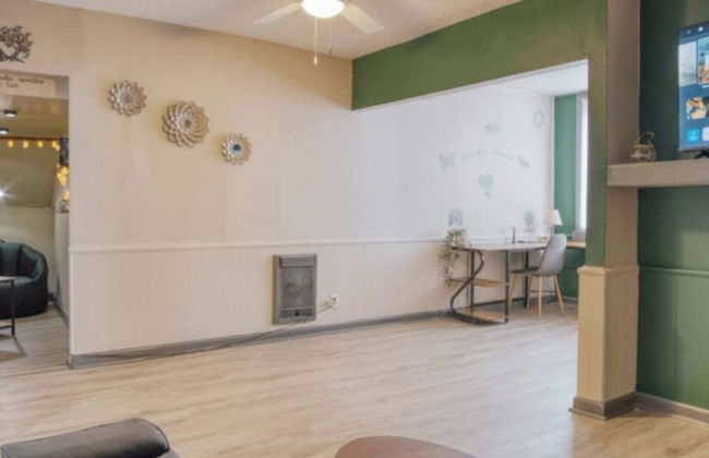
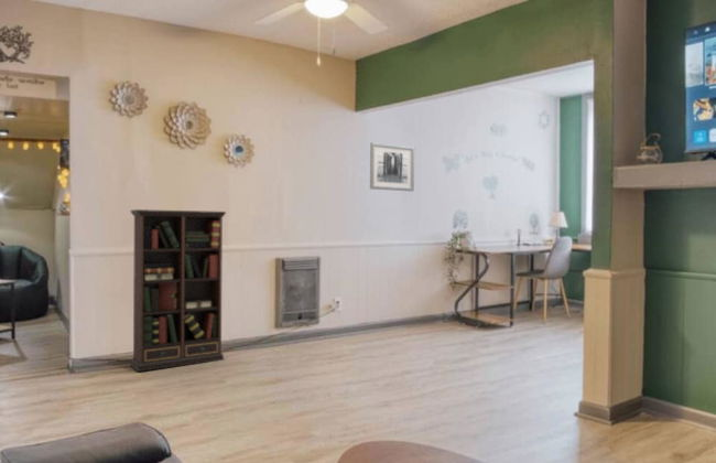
+ wall art [369,142,415,192]
+ bookcase [129,208,227,373]
